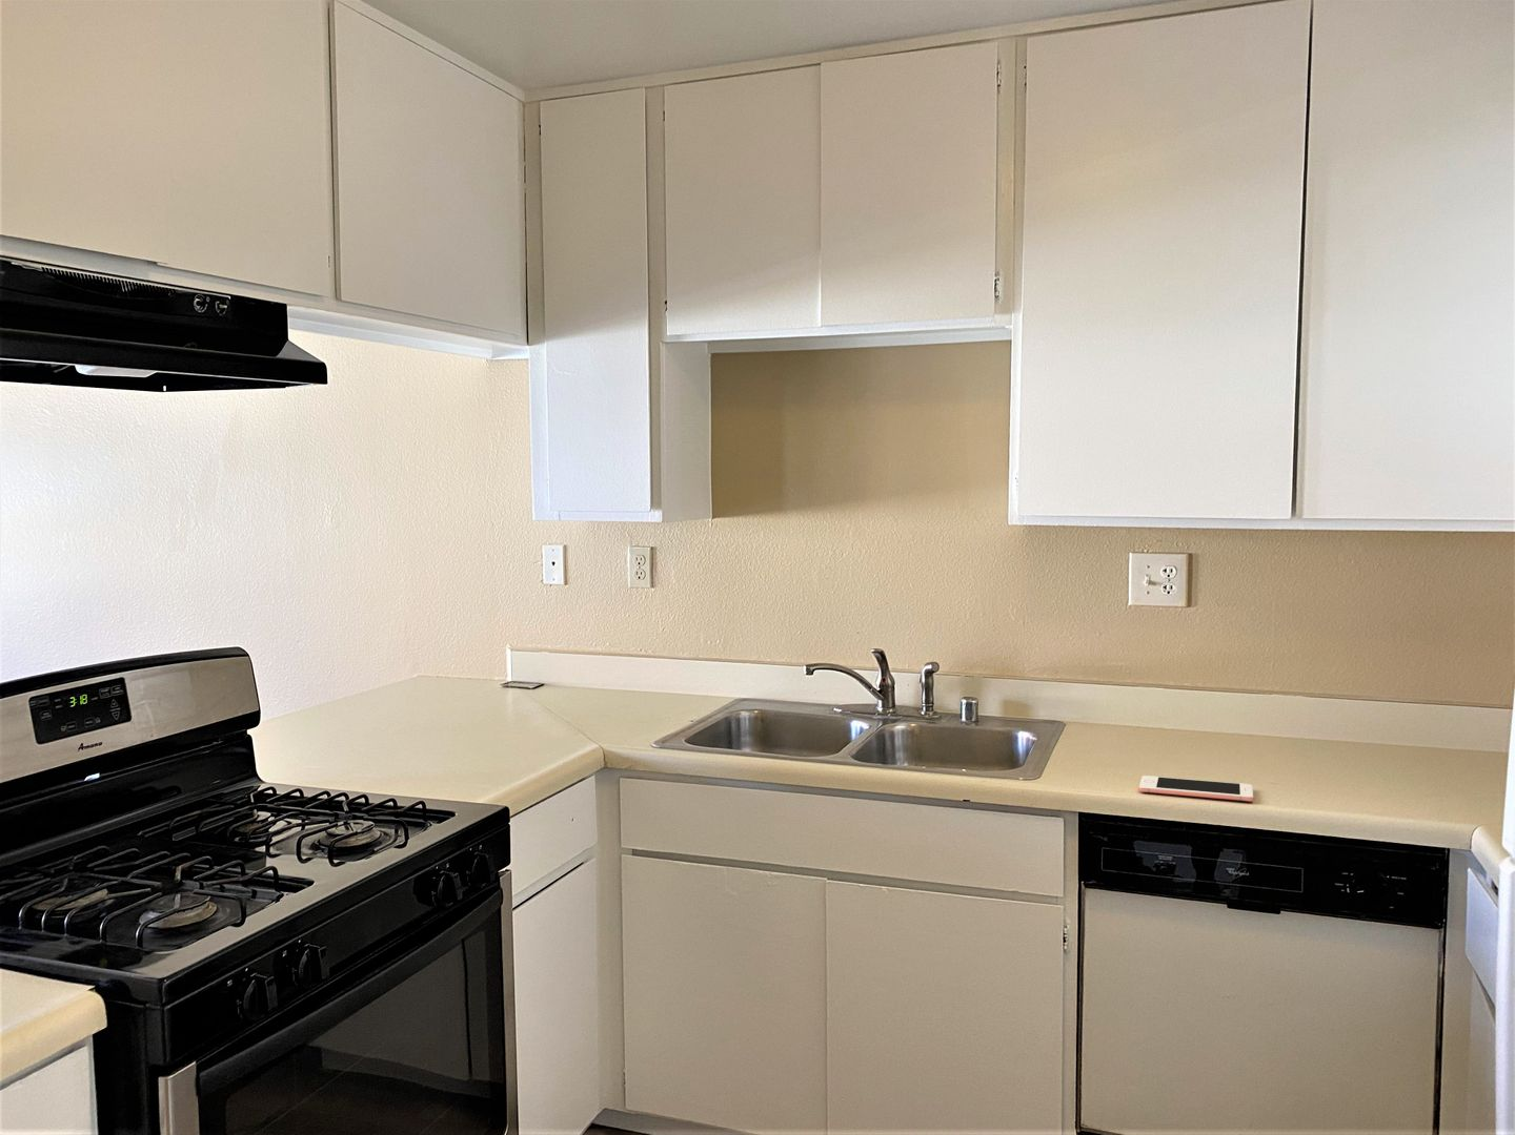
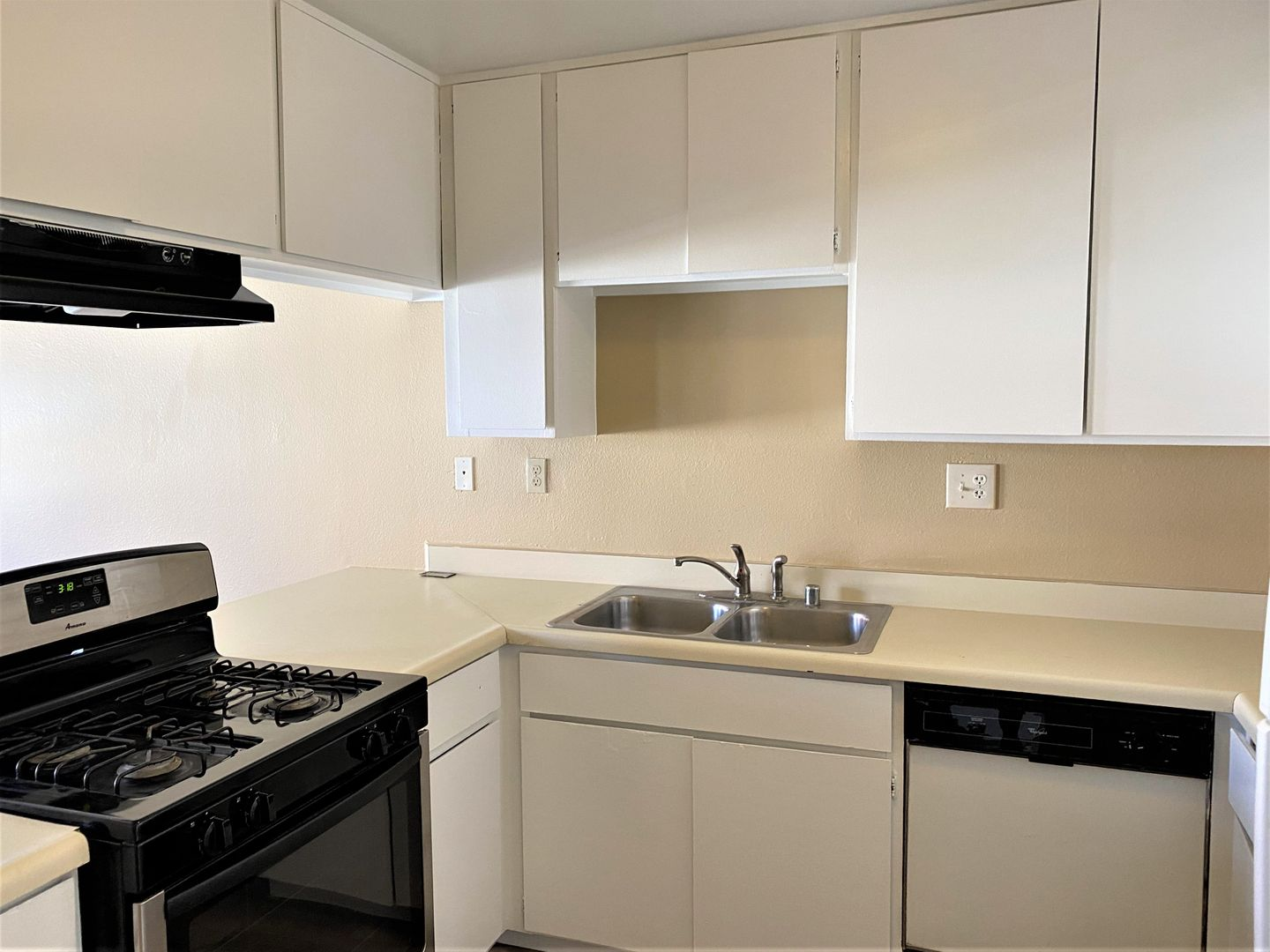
- cell phone [1138,775,1254,802]
